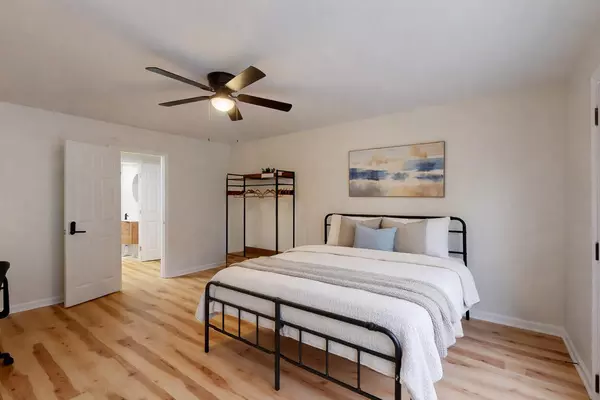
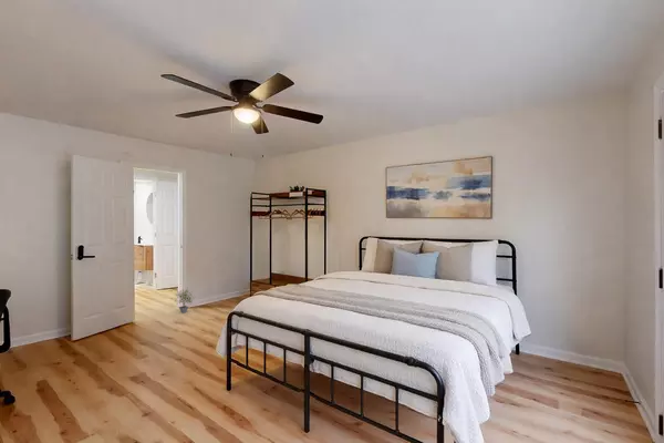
+ potted plant [173,288,196,315]
